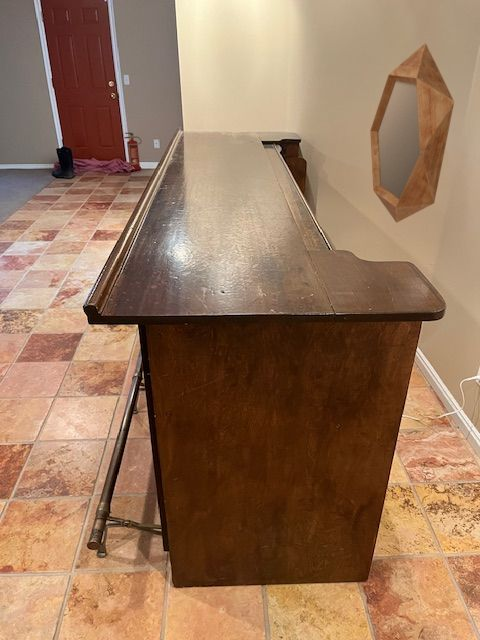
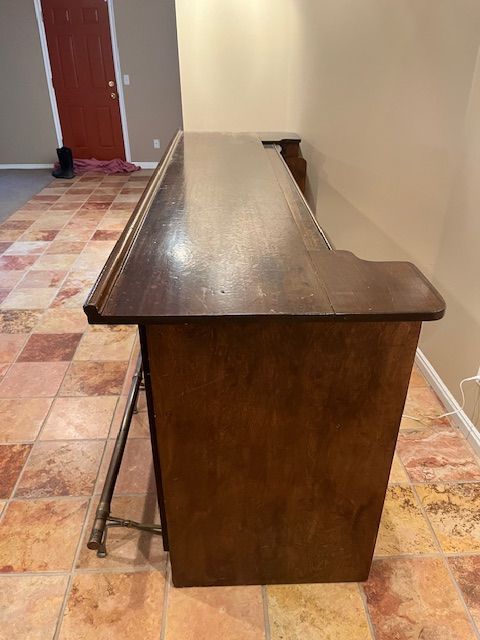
- home mirror [369,42,455,224]
- fire extinguisher [123,132,143,172]
